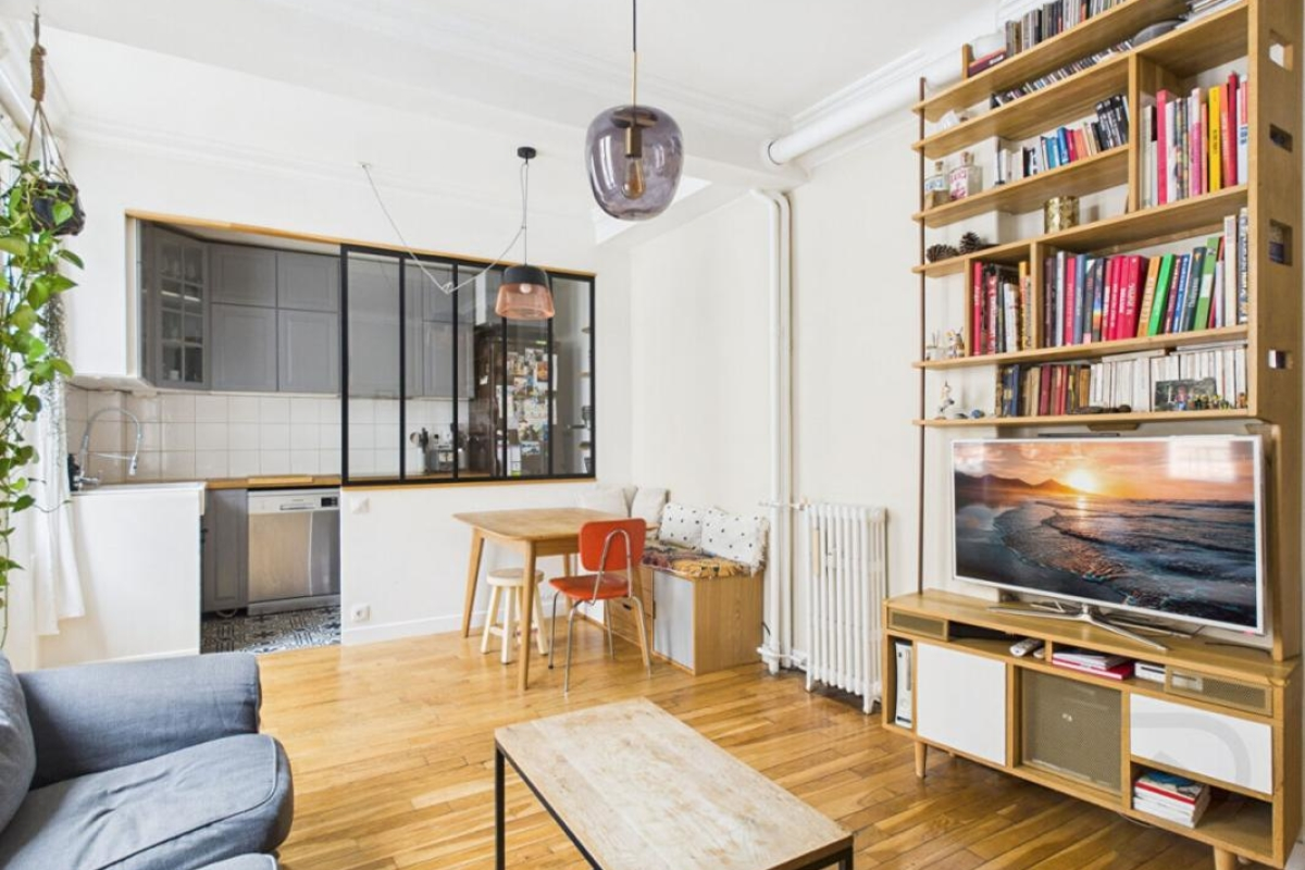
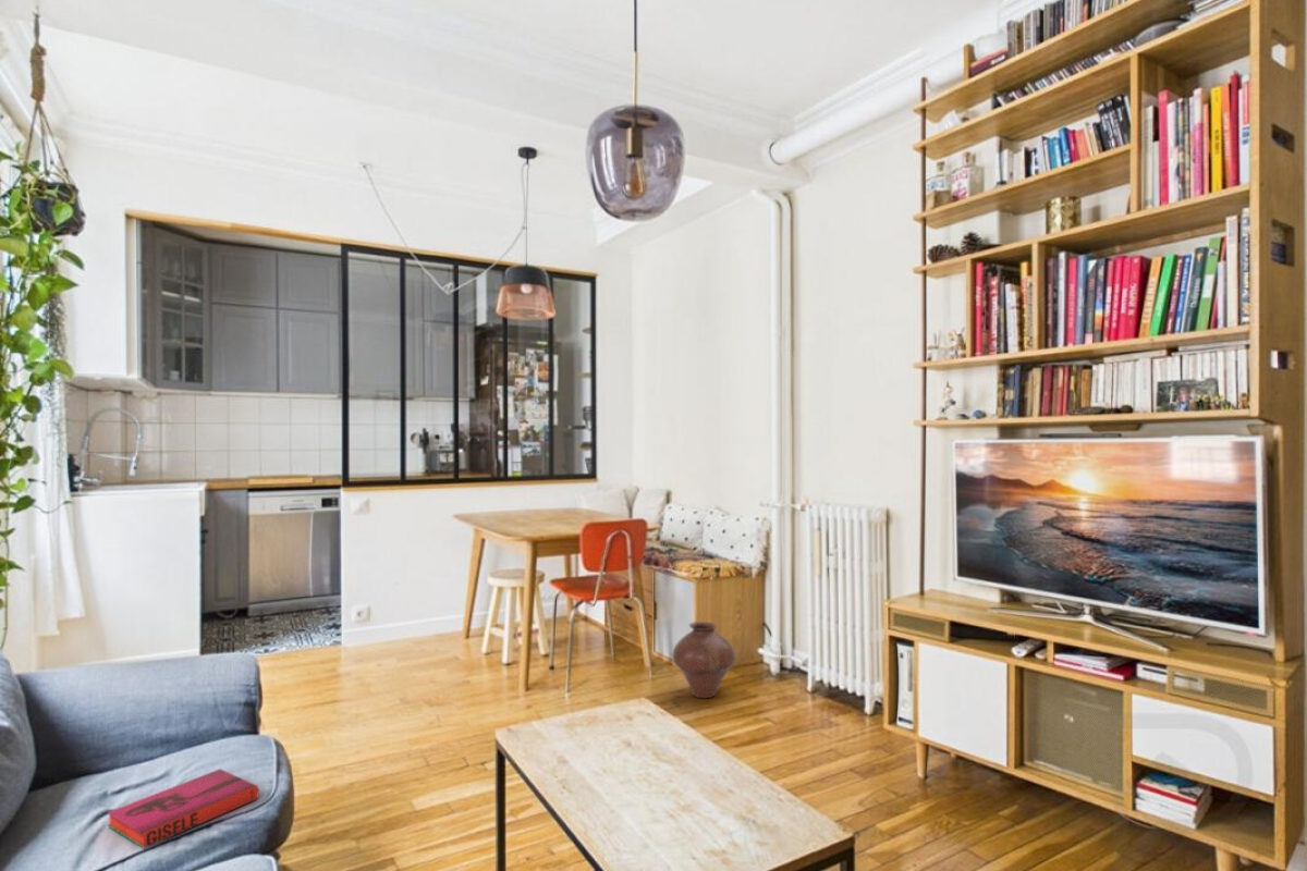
+ hardback book [107,768,260,850]
+ vase [671,621,737,699]
